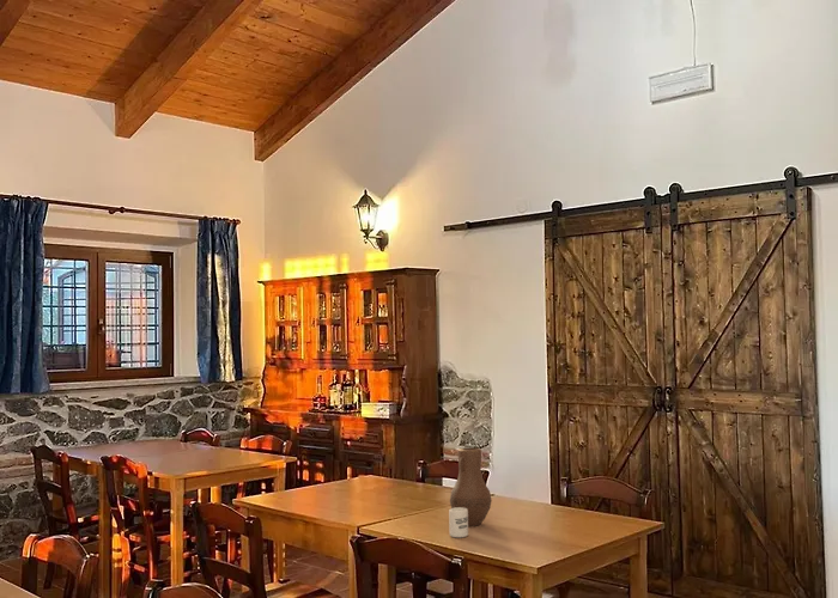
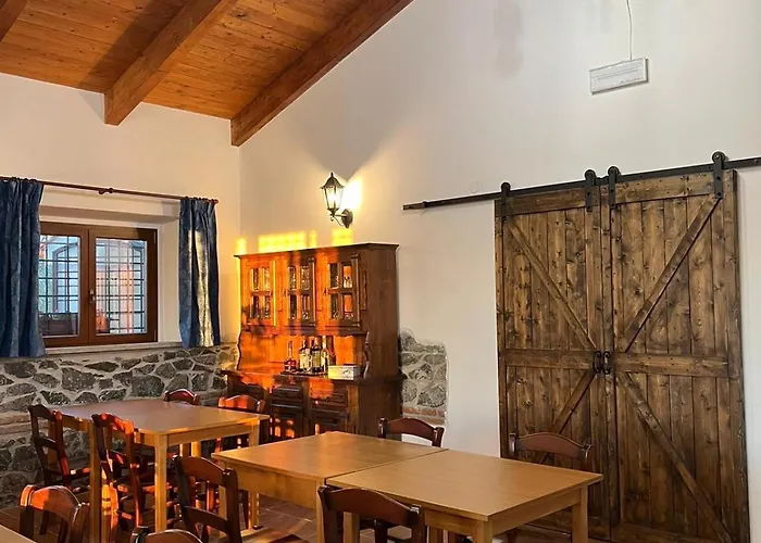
- vase [449,446,493,527]
- cup [448,507,469,539]
